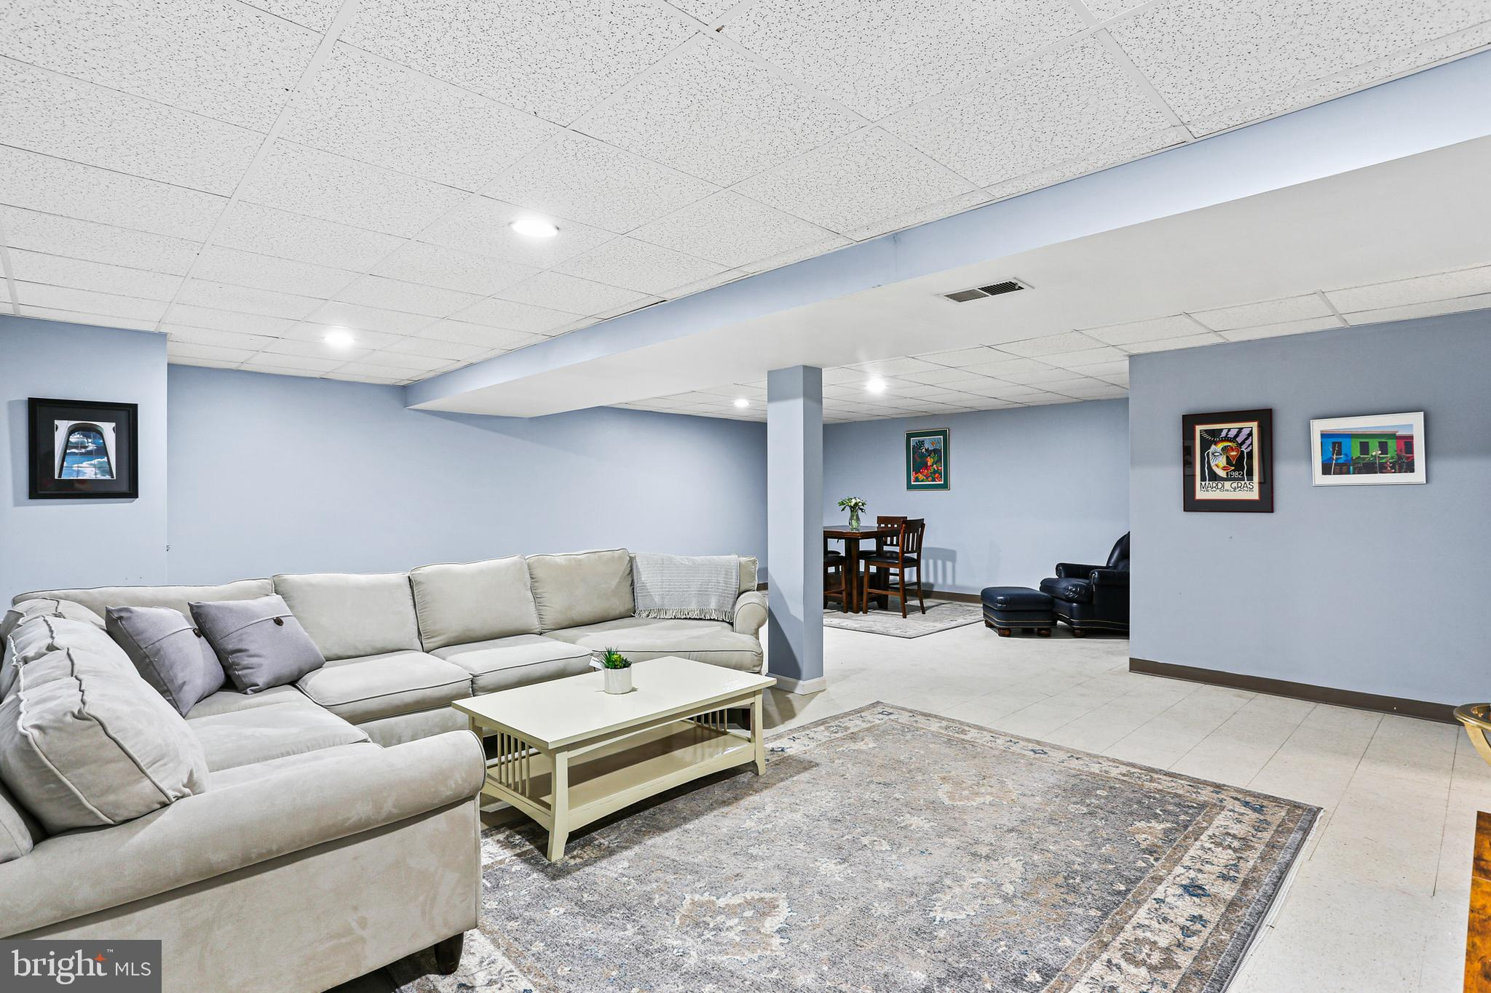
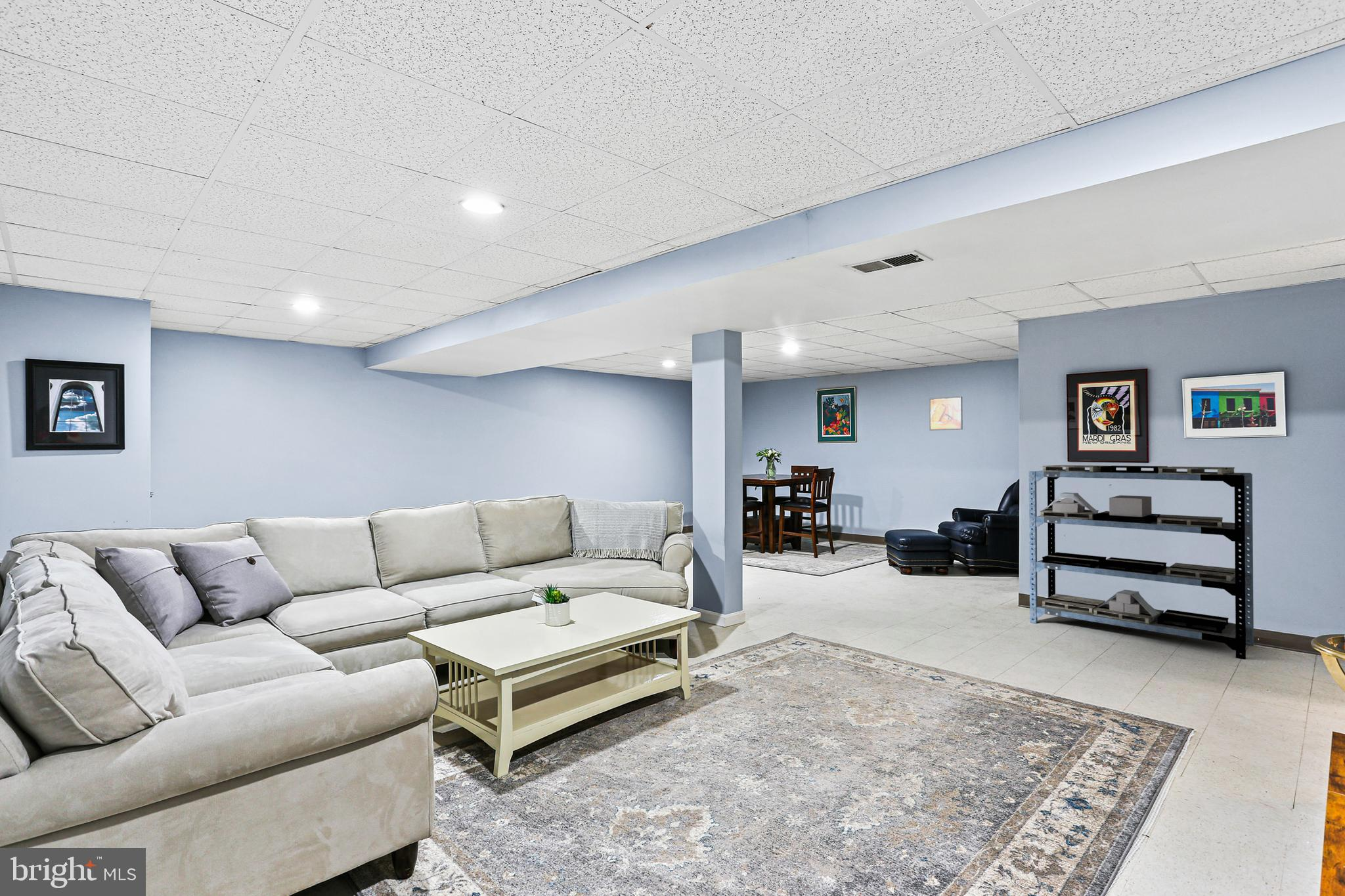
+ shelving unit [1028,465,1254,660]
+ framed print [929,396,963,431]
